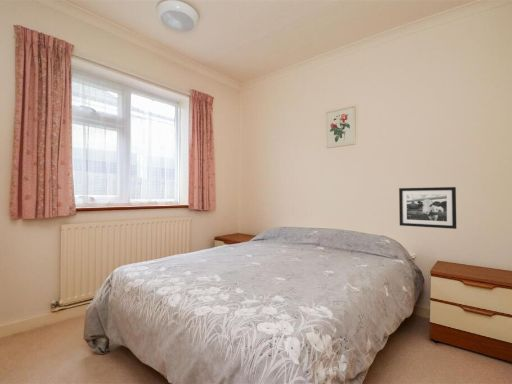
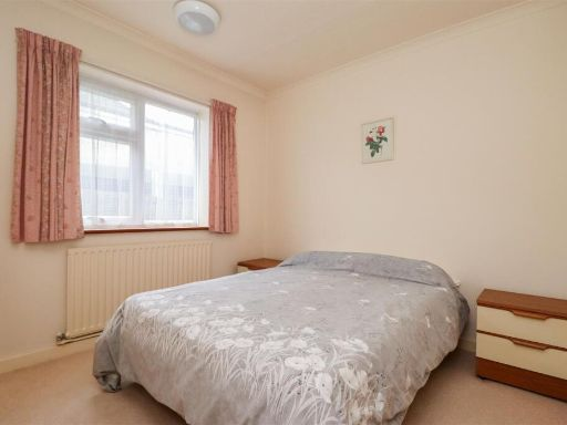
- picture frame [398,186,457,230]
